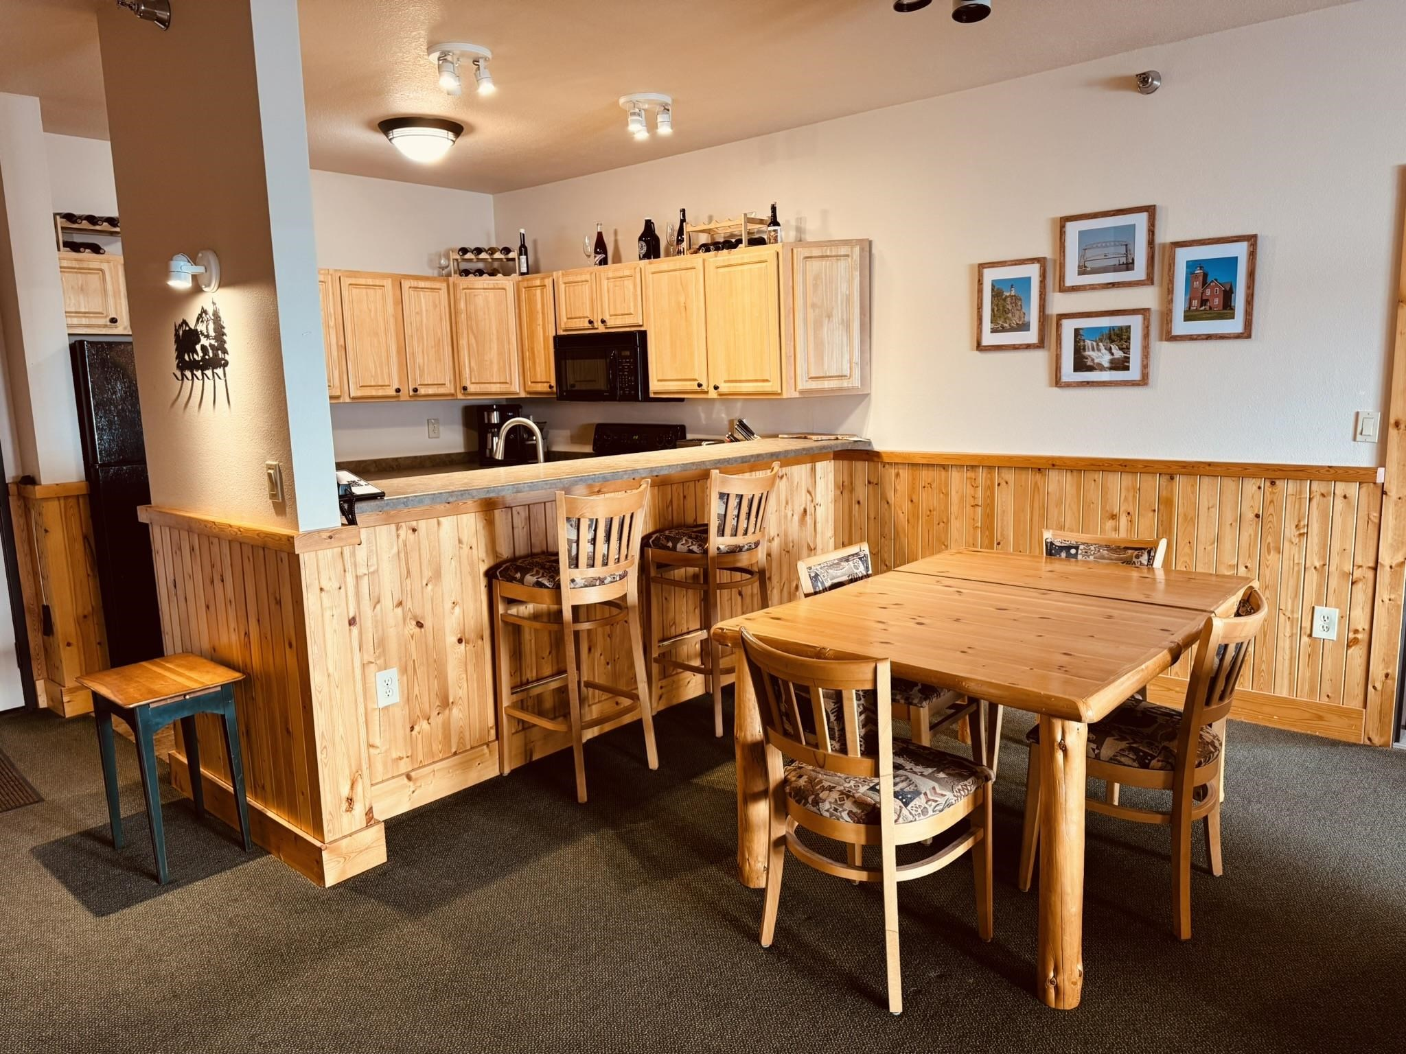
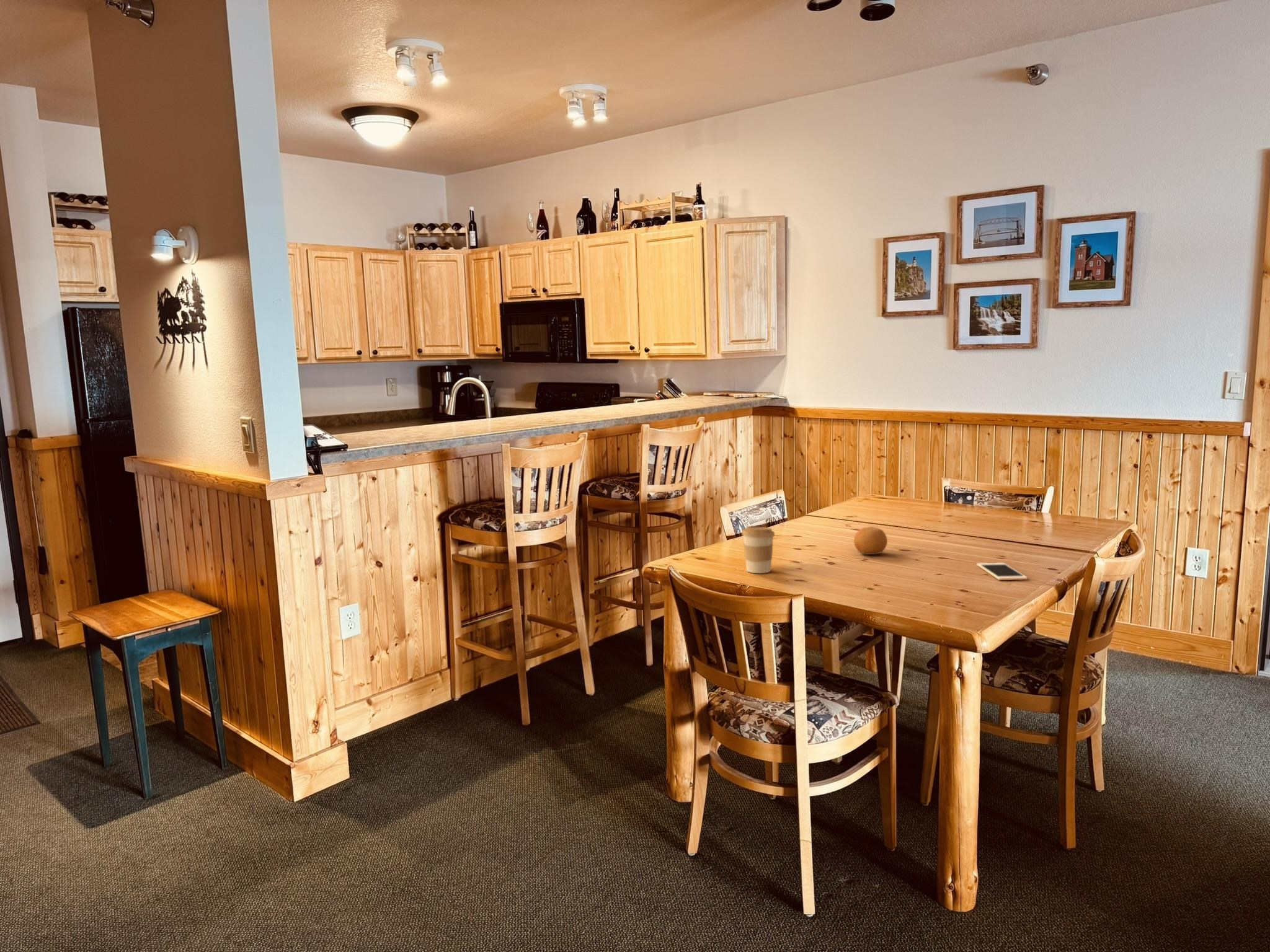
+ fruit [853,526,888,555]
+ cell phone [976,562,1028,581]
+ coffee cup [742,526,776,574]
